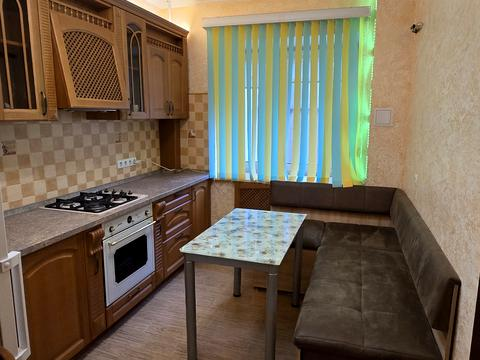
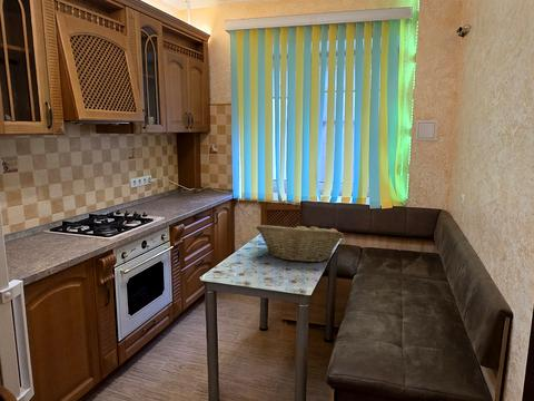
+ fruit basket [255,224,344,263]
